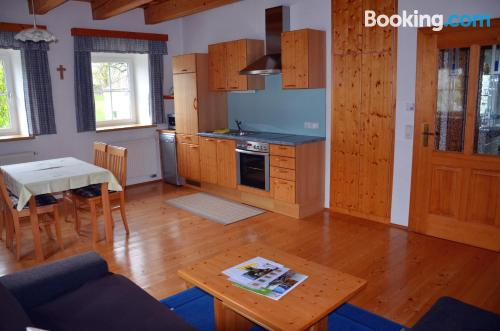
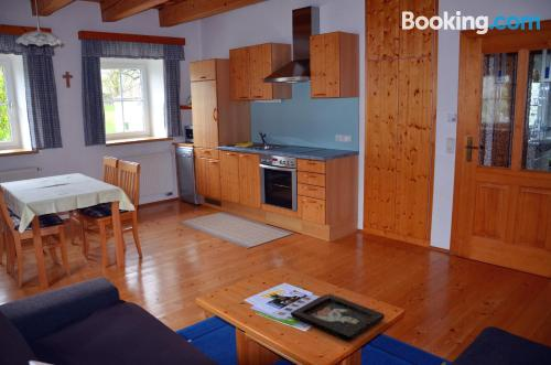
+ decorative tray [290,293,386,342]
